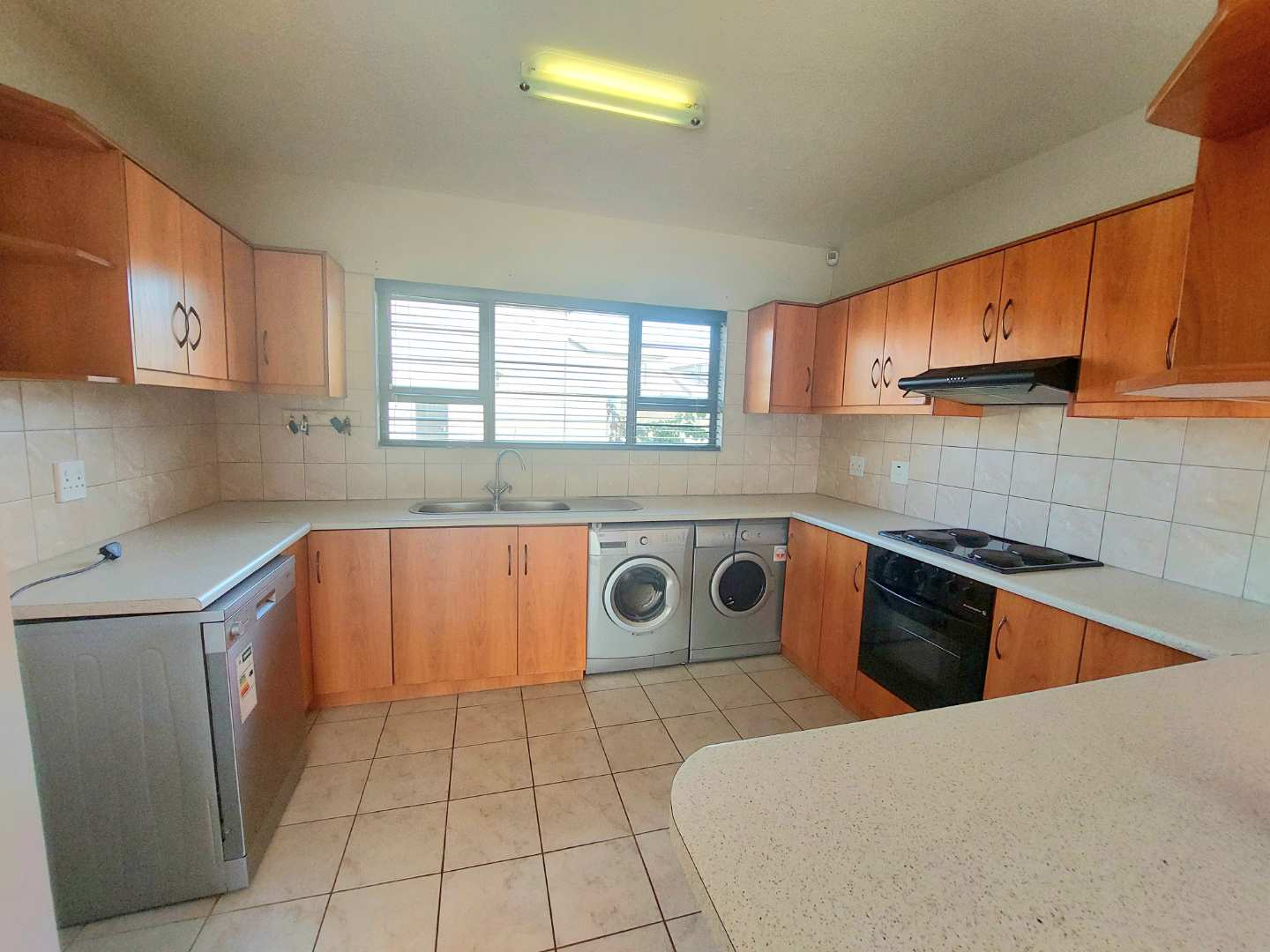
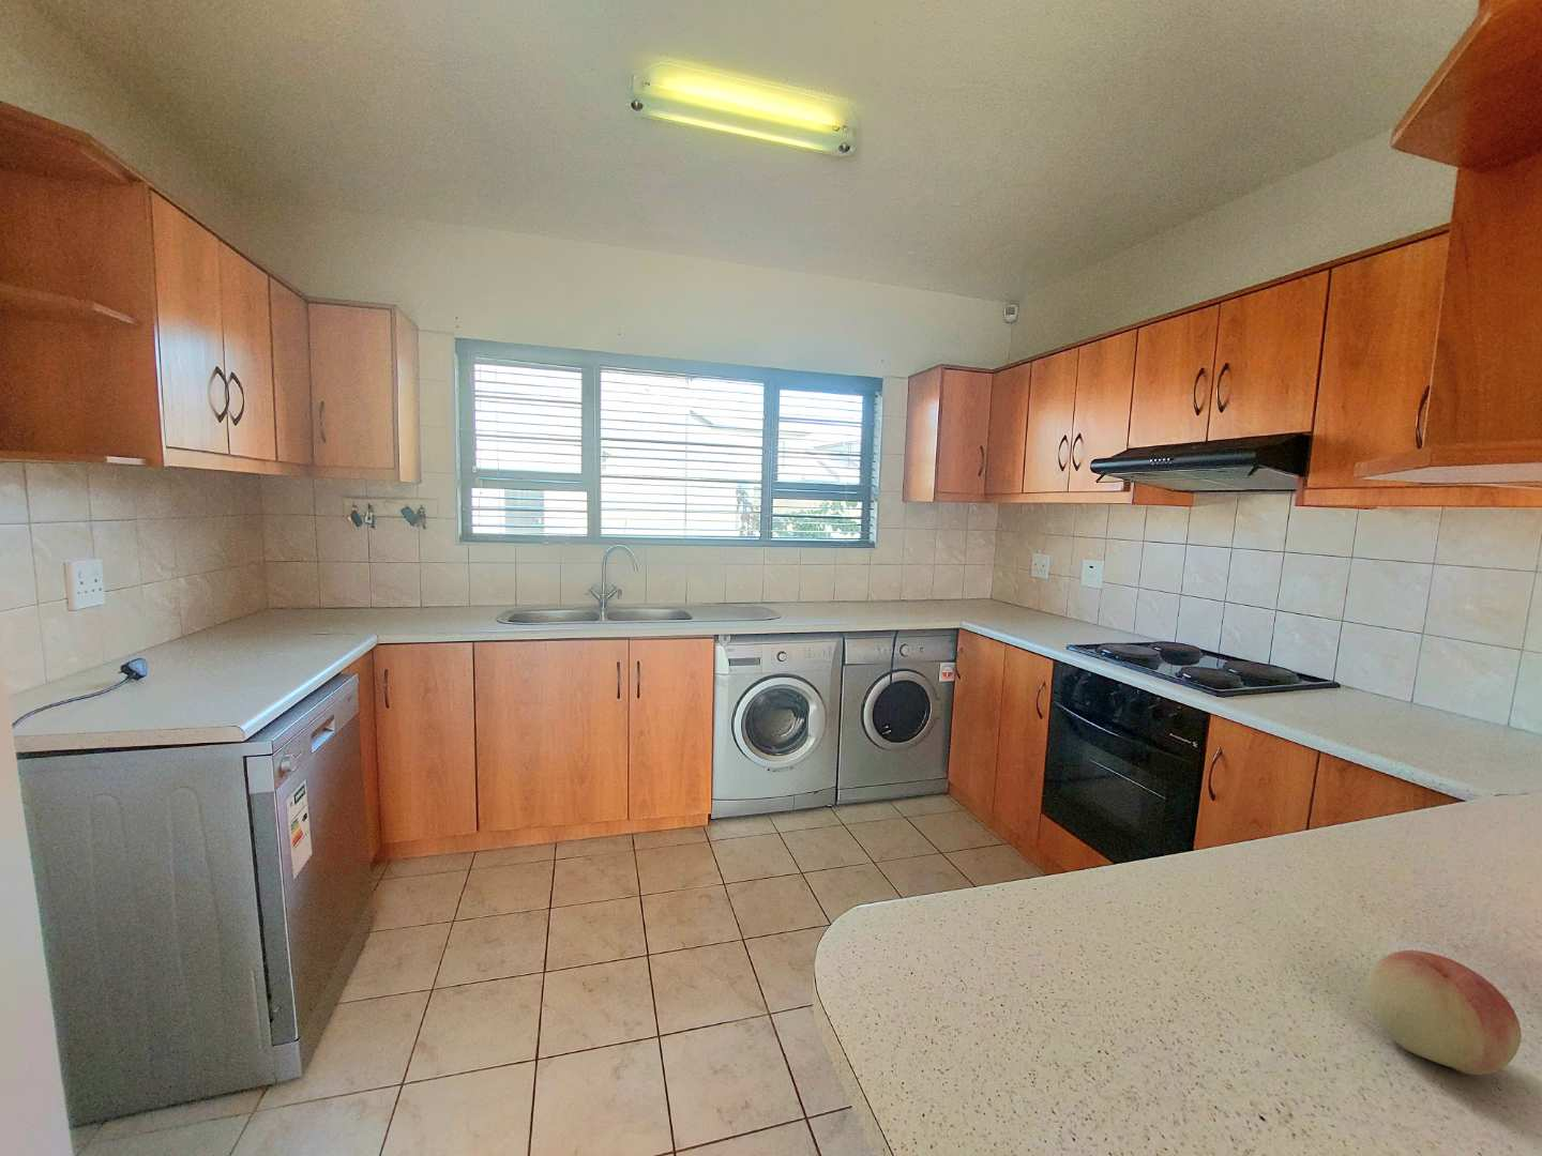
+ fruit [1365,950,1523,1076]
